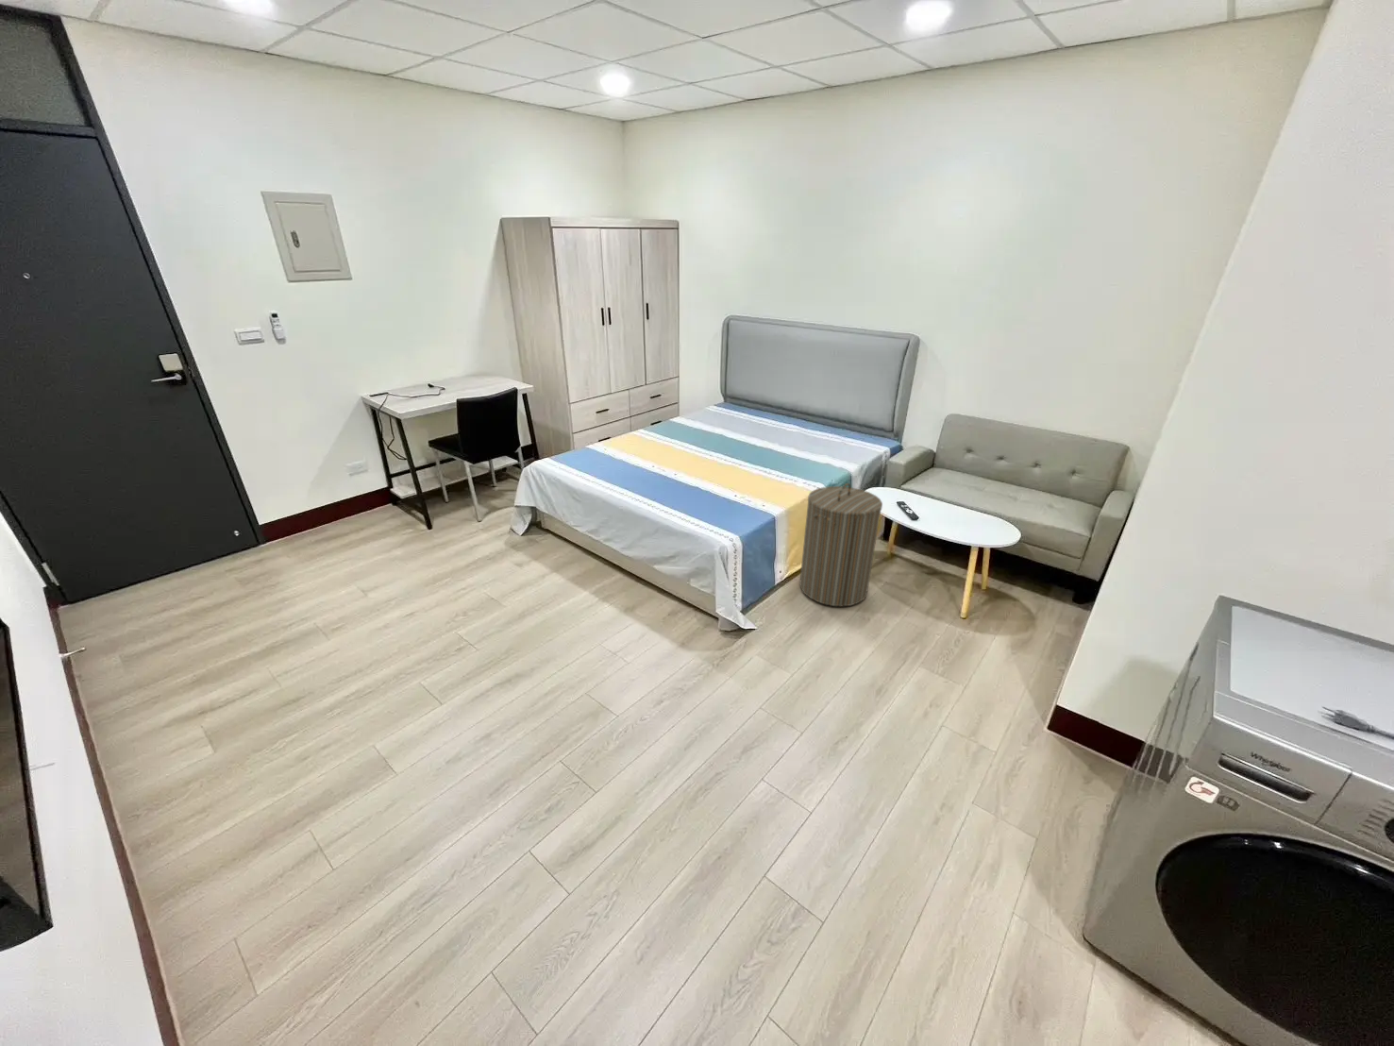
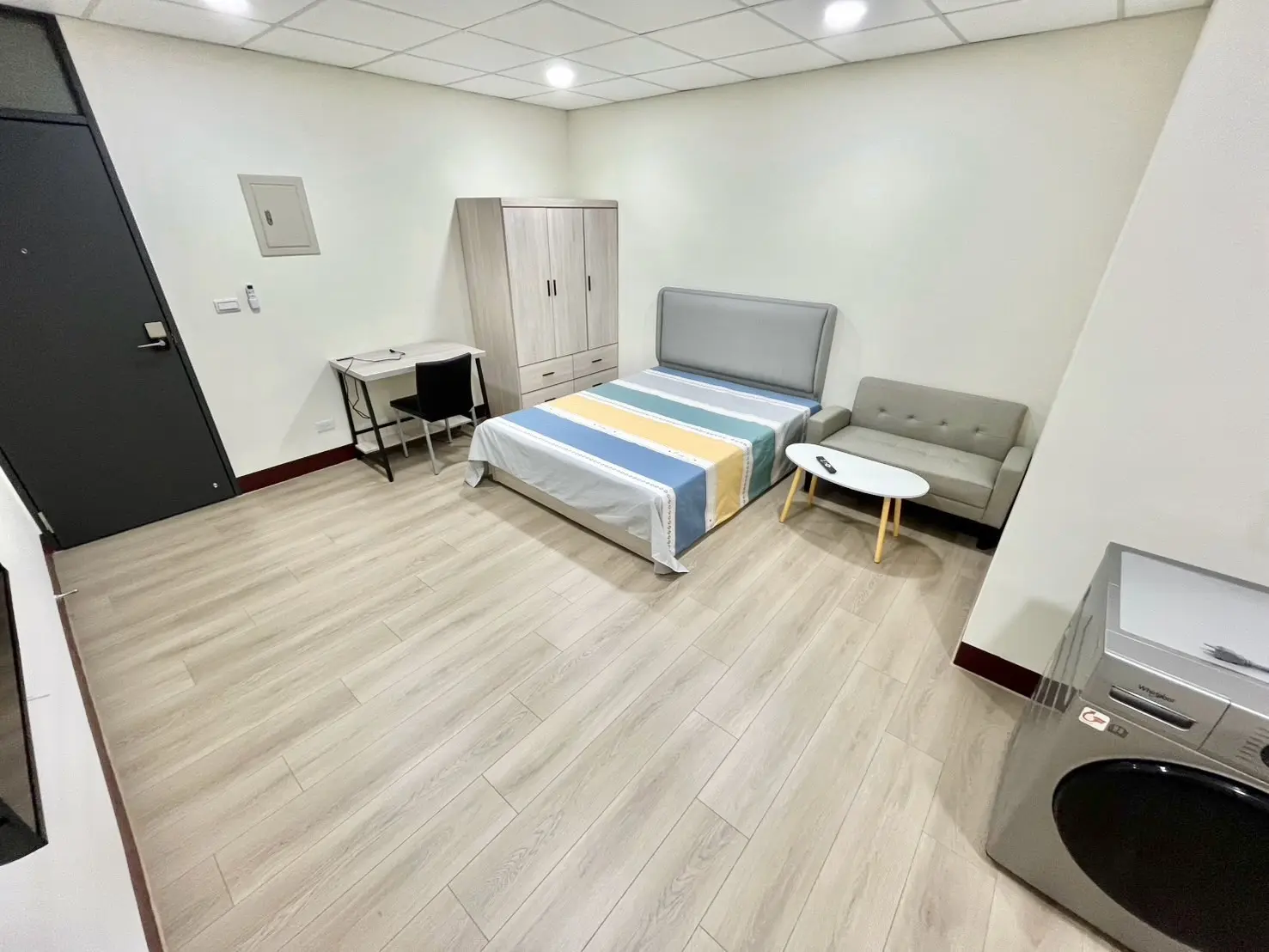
- laundry hamper [799,482,883,607]
